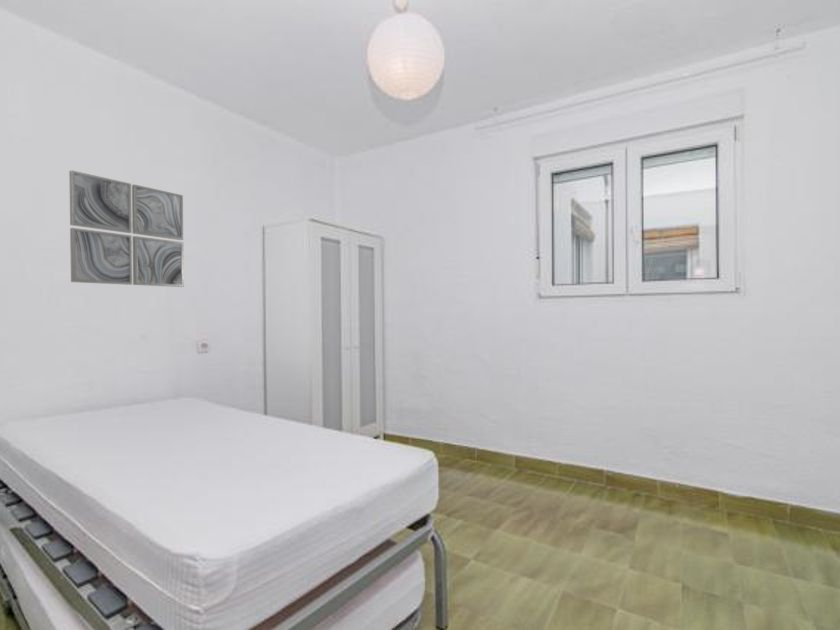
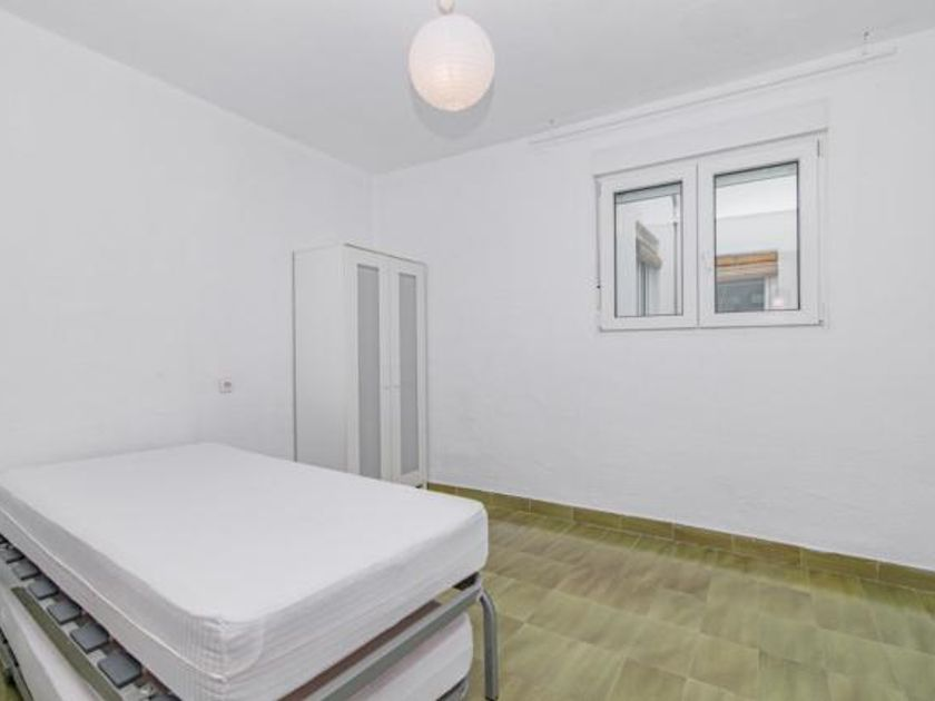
- wall art [68,169,185,288]
